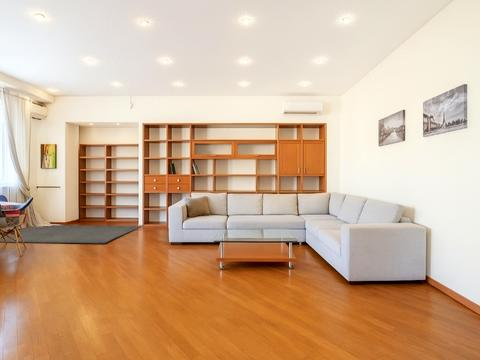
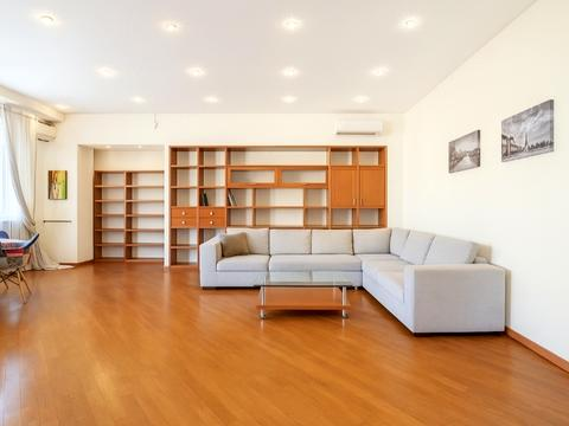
- rug [0,224,143,244]
